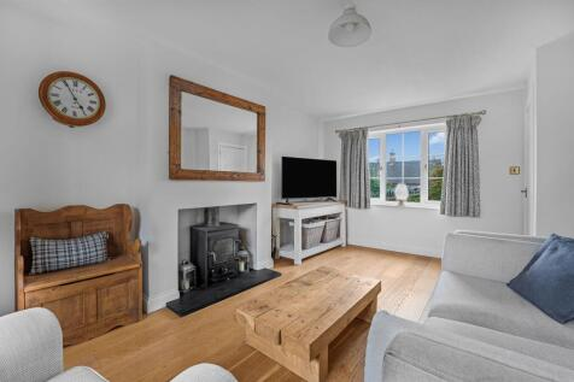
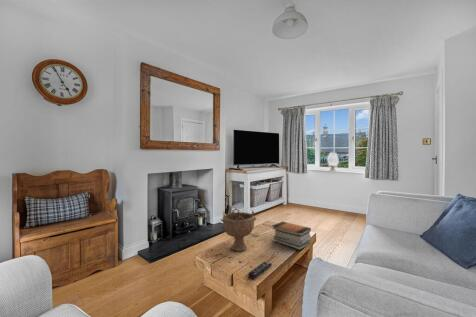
+ book stack [271,221,312,251]
+ remote control [247,261,272,280]
+ decorative bowl [220,206,257,252]
